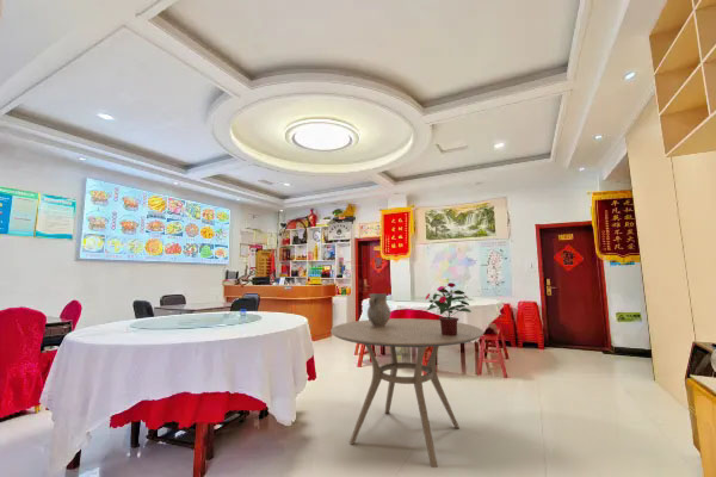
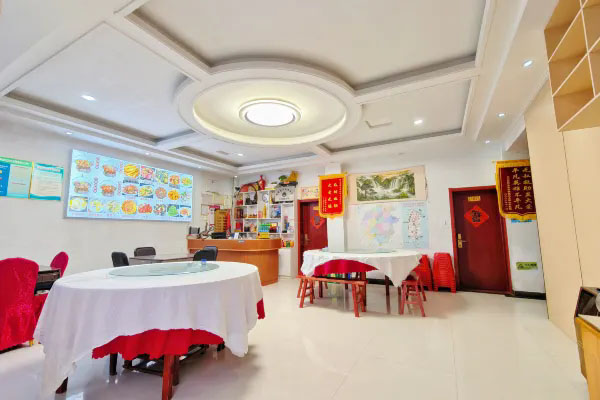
- dining table [329,317,484,469]
- potted flower [425,281,473,336]
- ceramic pitcher [366,292,391,327]
